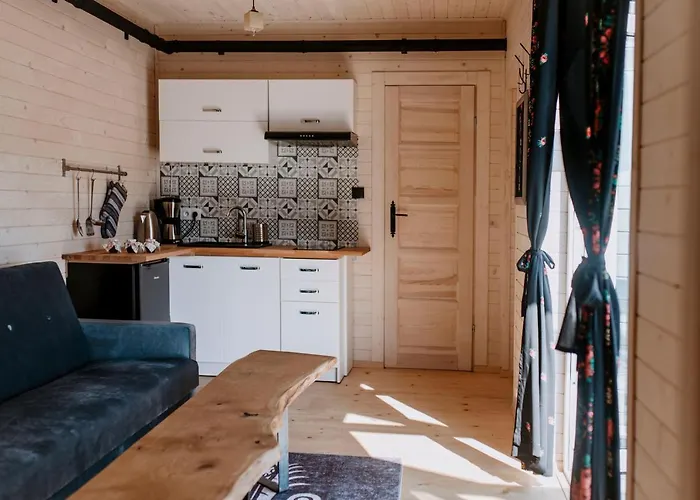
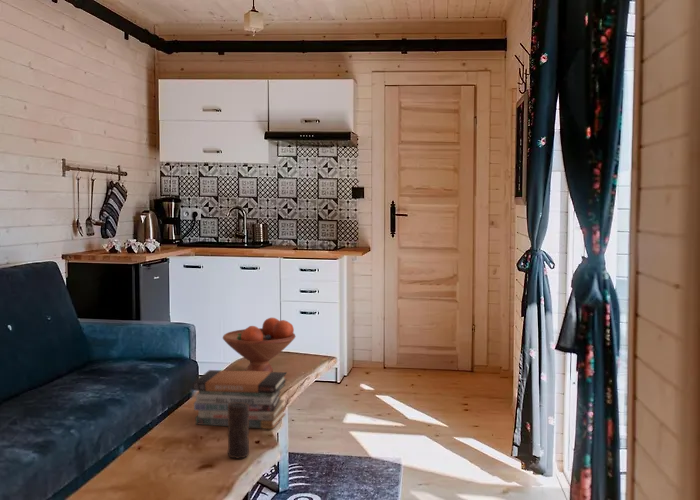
+ candle [227,402,250,460]
+ fruit bowl [222,317,296,372]
+ book stack [192,369,288,430]
